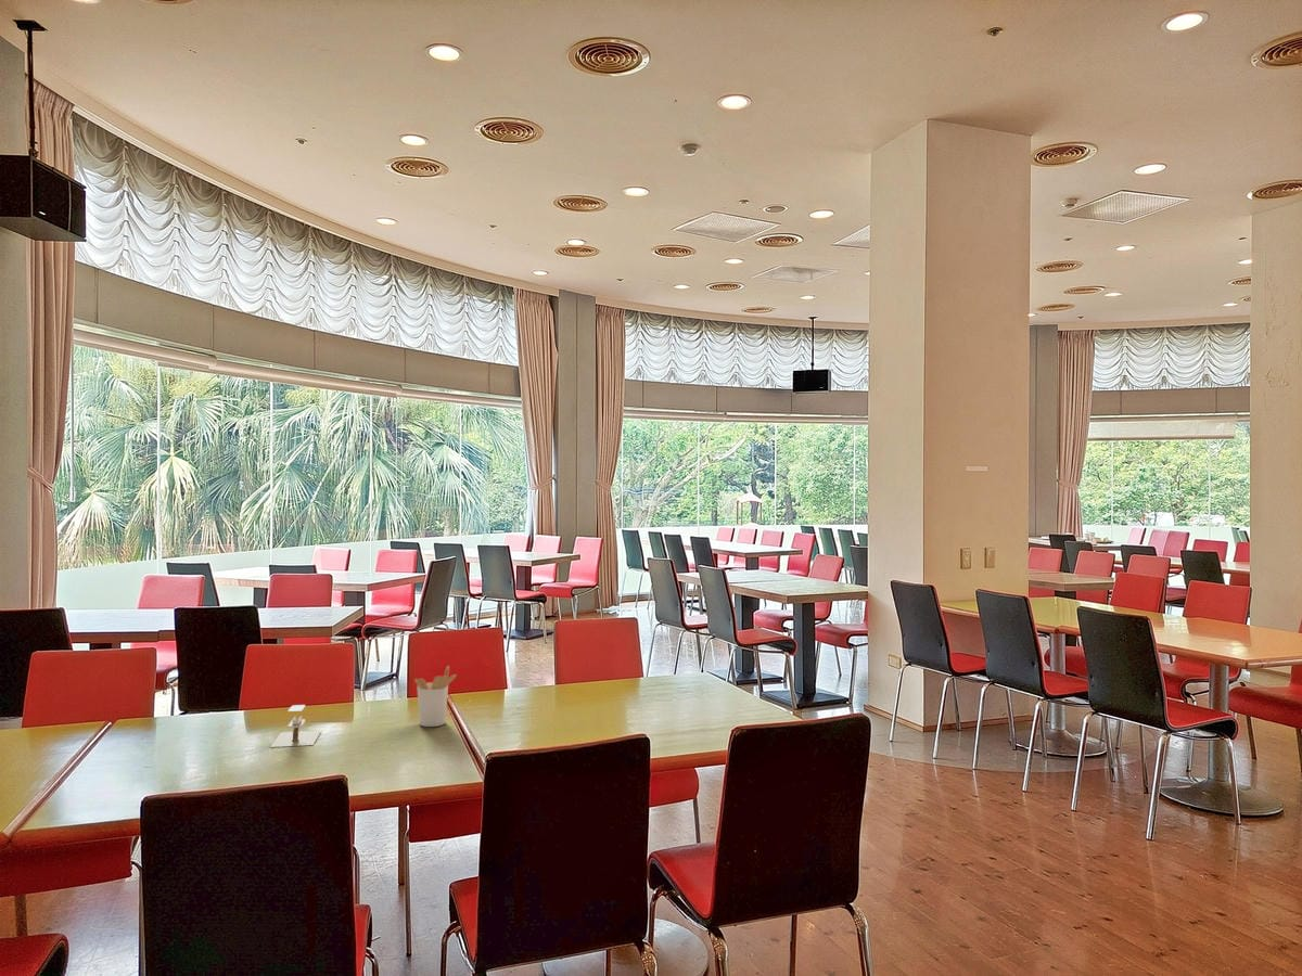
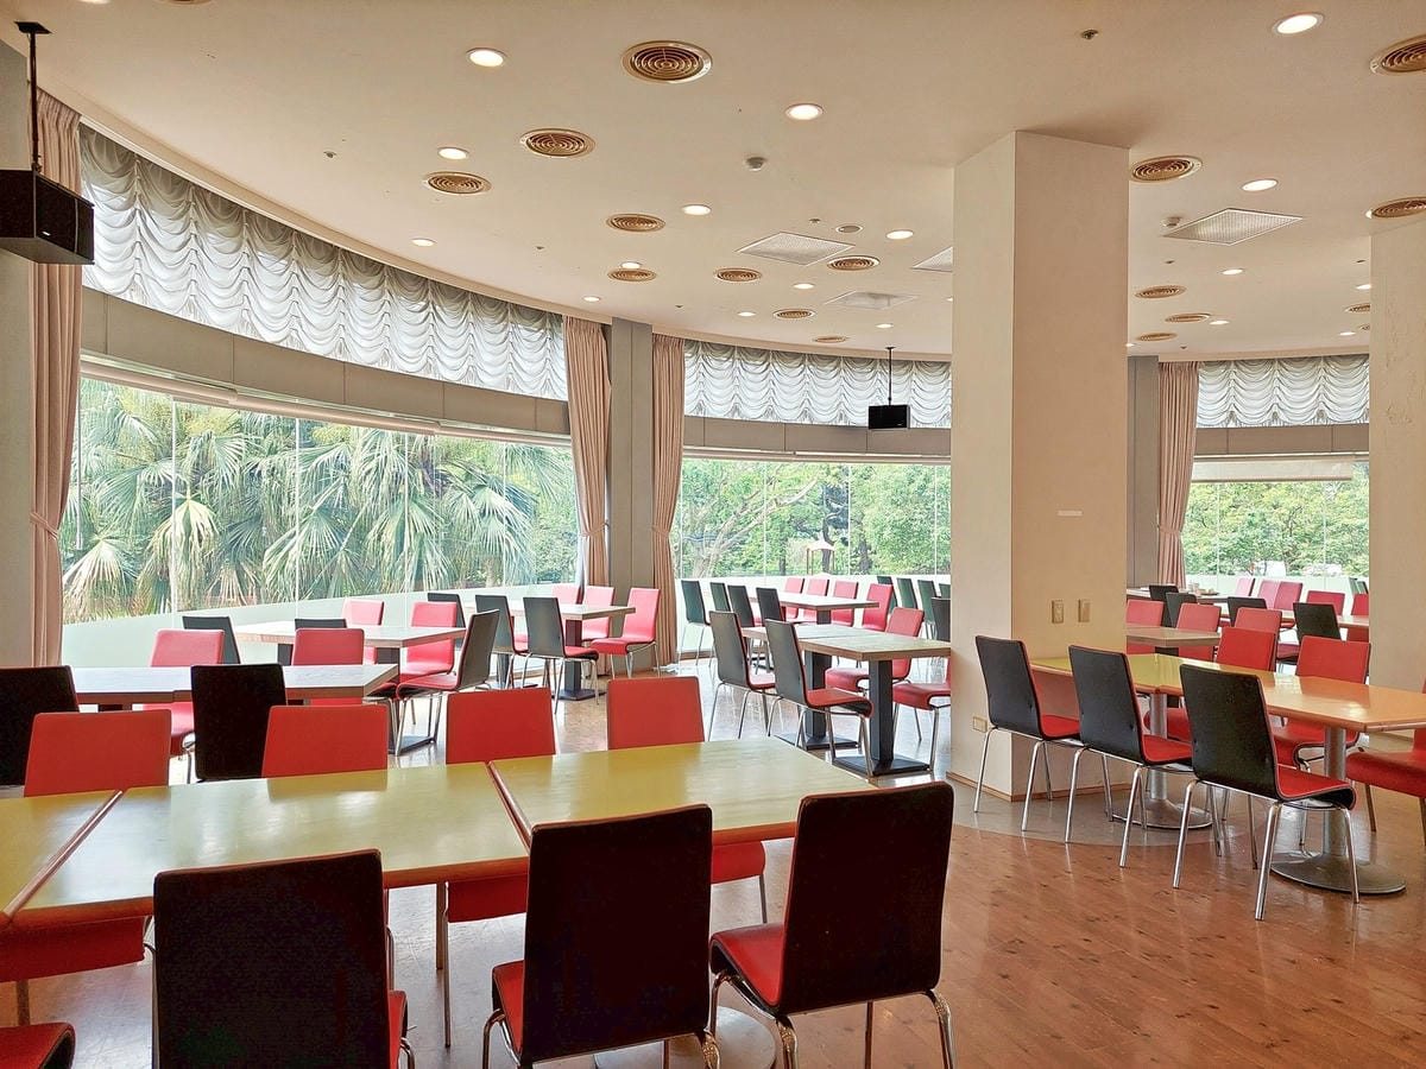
- utensil holder [413,665,458,728]
- napkin holder [269,704,322,748]
